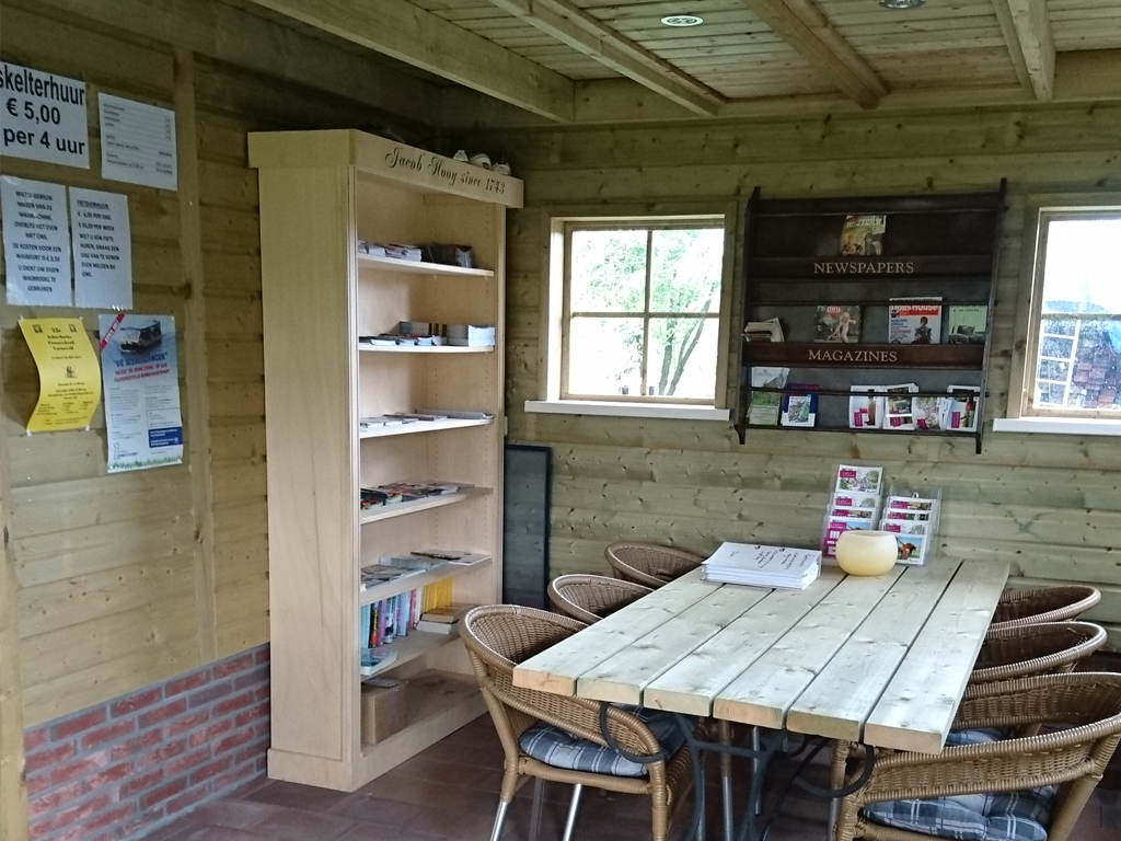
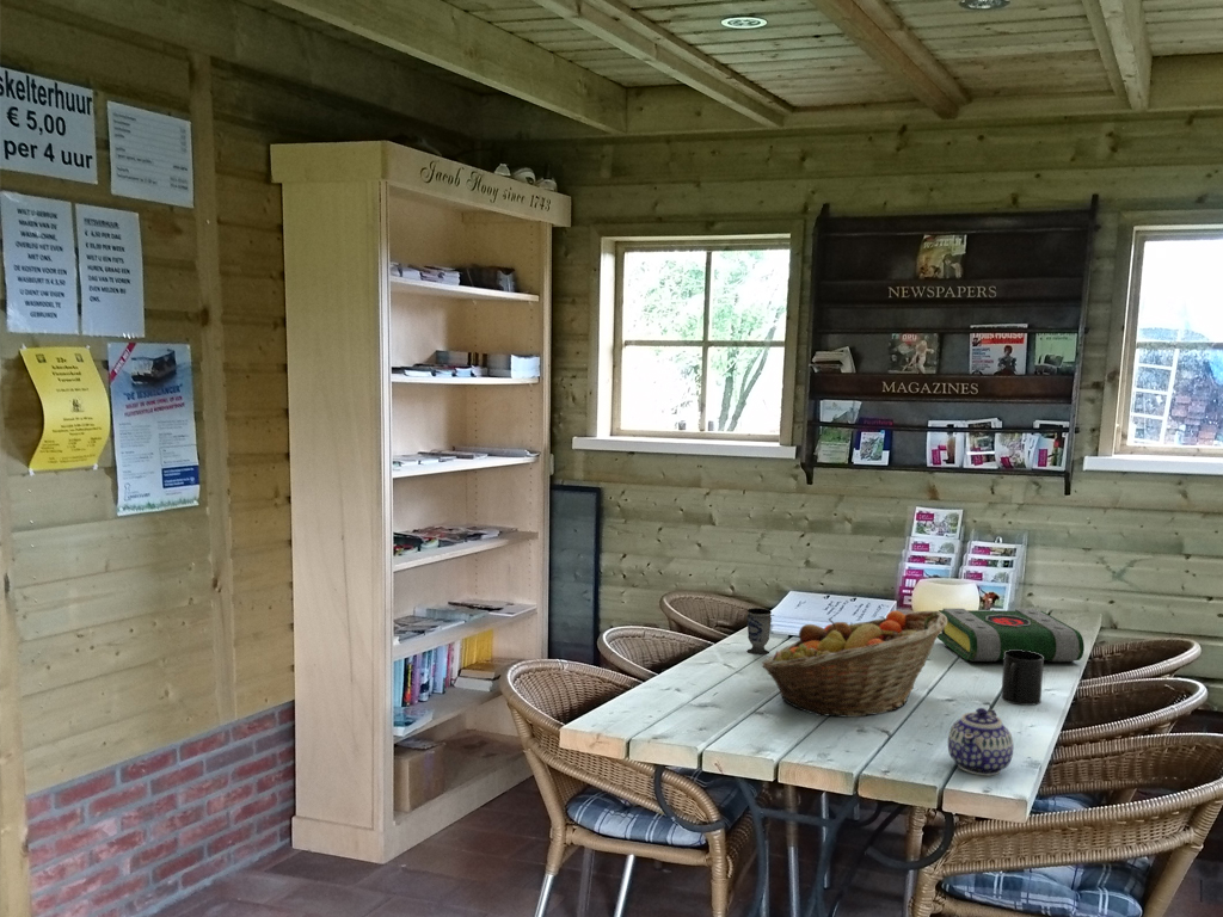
+ mug [1000,650,1045,707]
+ fruit basket [761,609,947,719]
+ cup [745,607,773,656]
+ teapot [947,707,1014,776]
+ book [936,608,1086,663]
